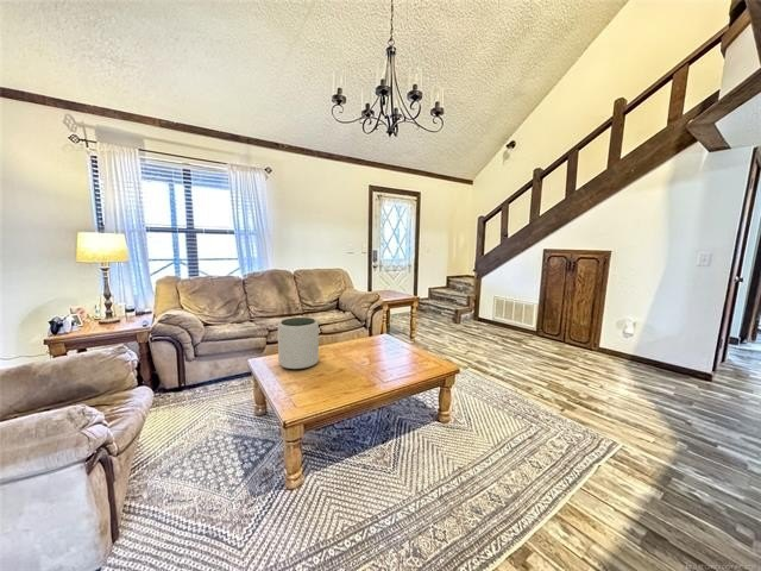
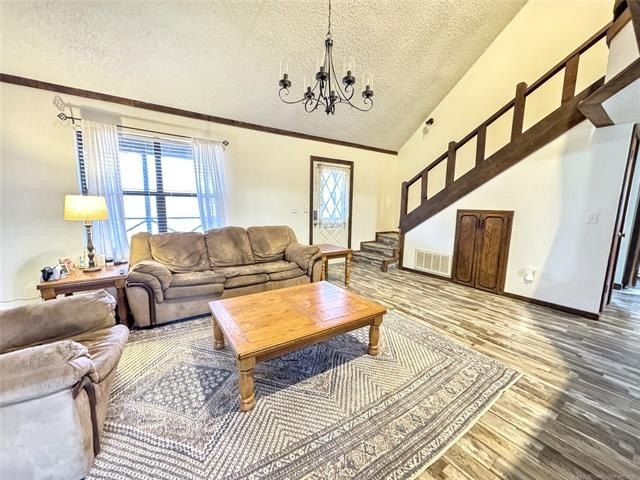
- plant pot [277,316,320,370]
